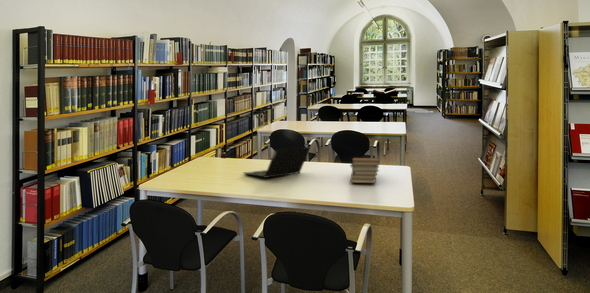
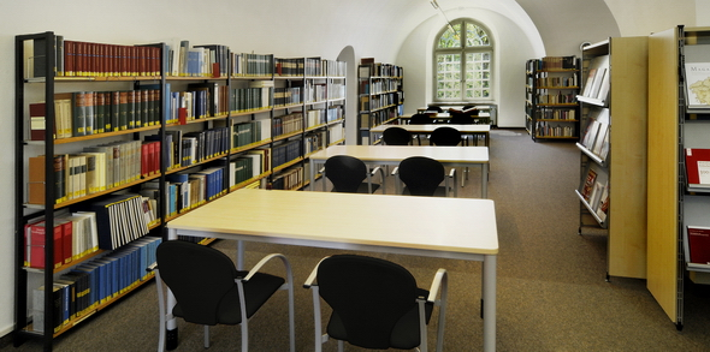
- laptop computer [242,146,312,179]
- book stack [349,157,380,184]
